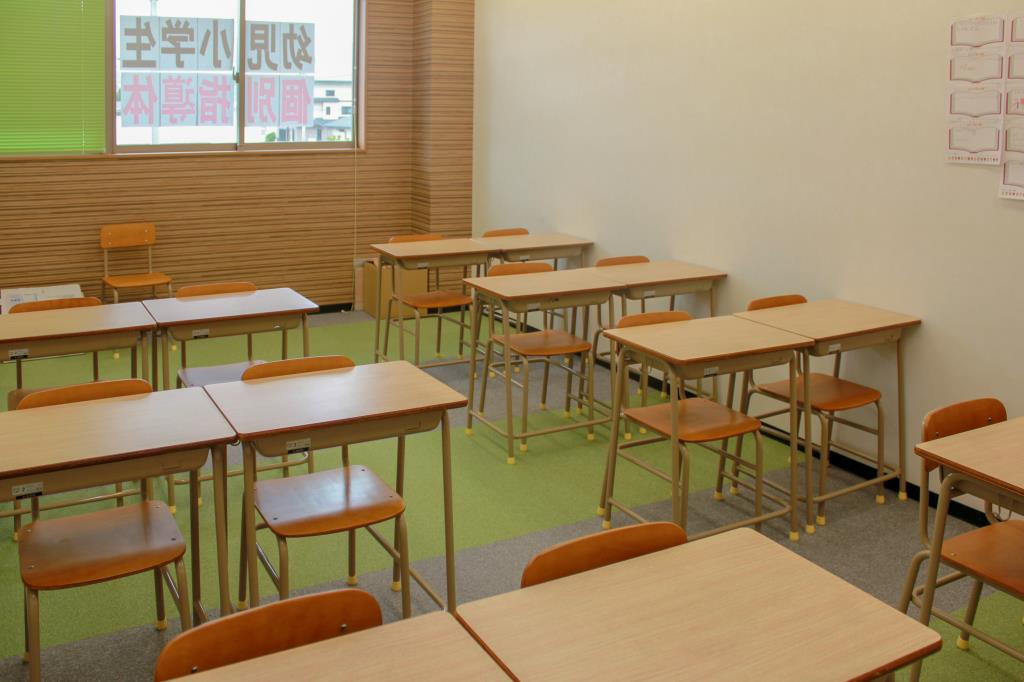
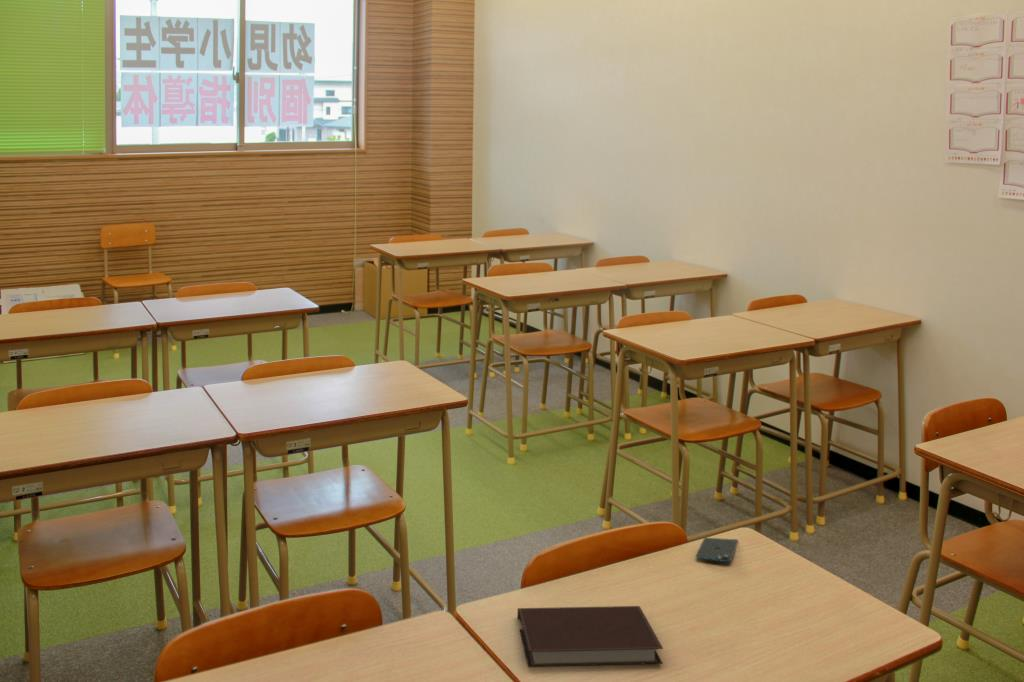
+ notebook [516,605,664,668]
+ smartphone [695,537,739,563]
